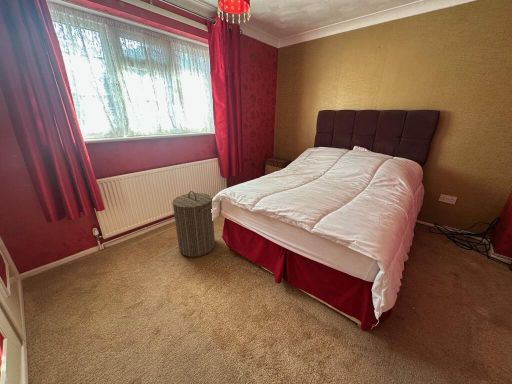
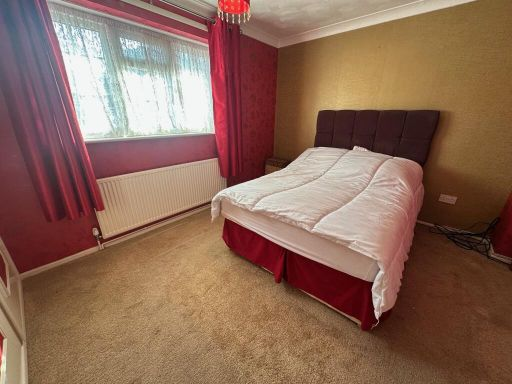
- laundry hamper [171,190,216,258]
